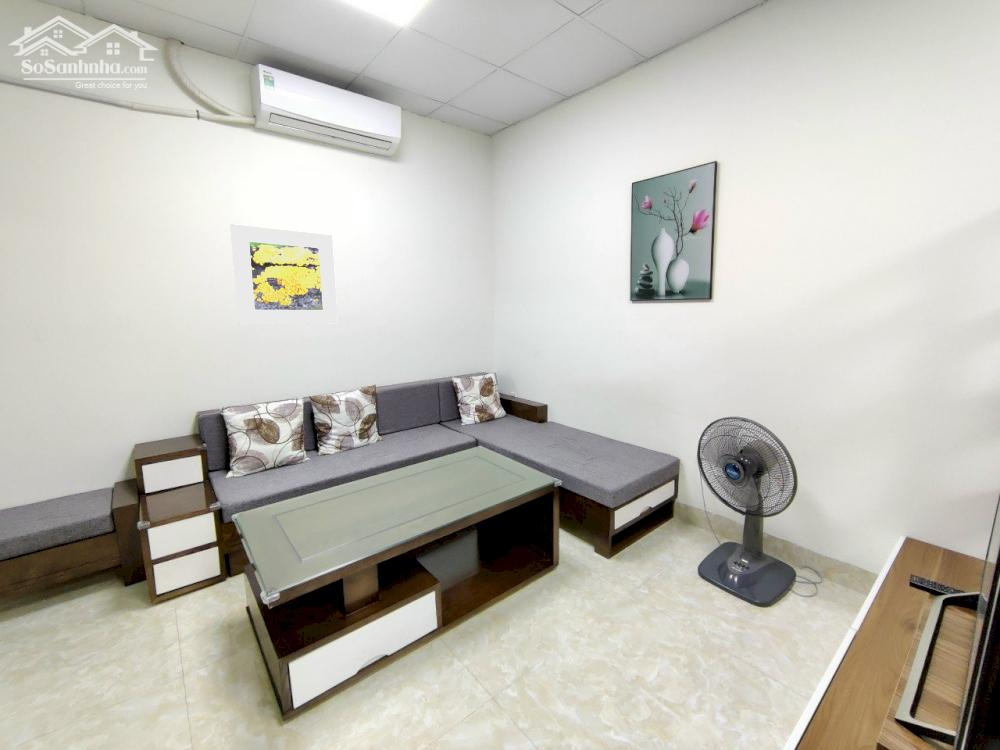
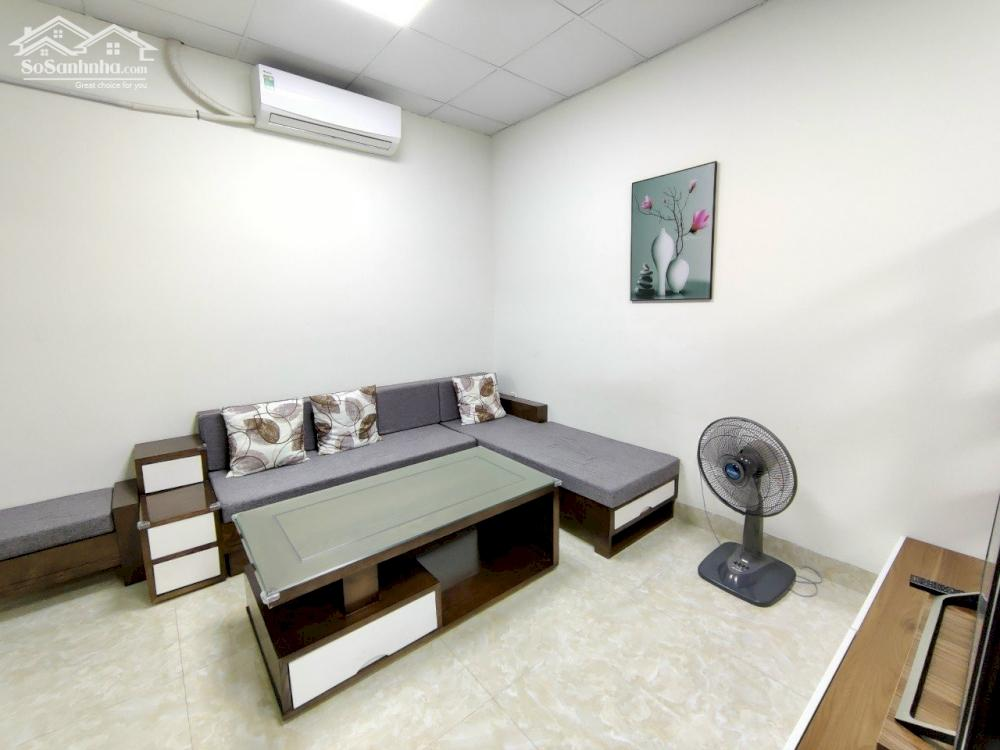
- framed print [229,223,339,326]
